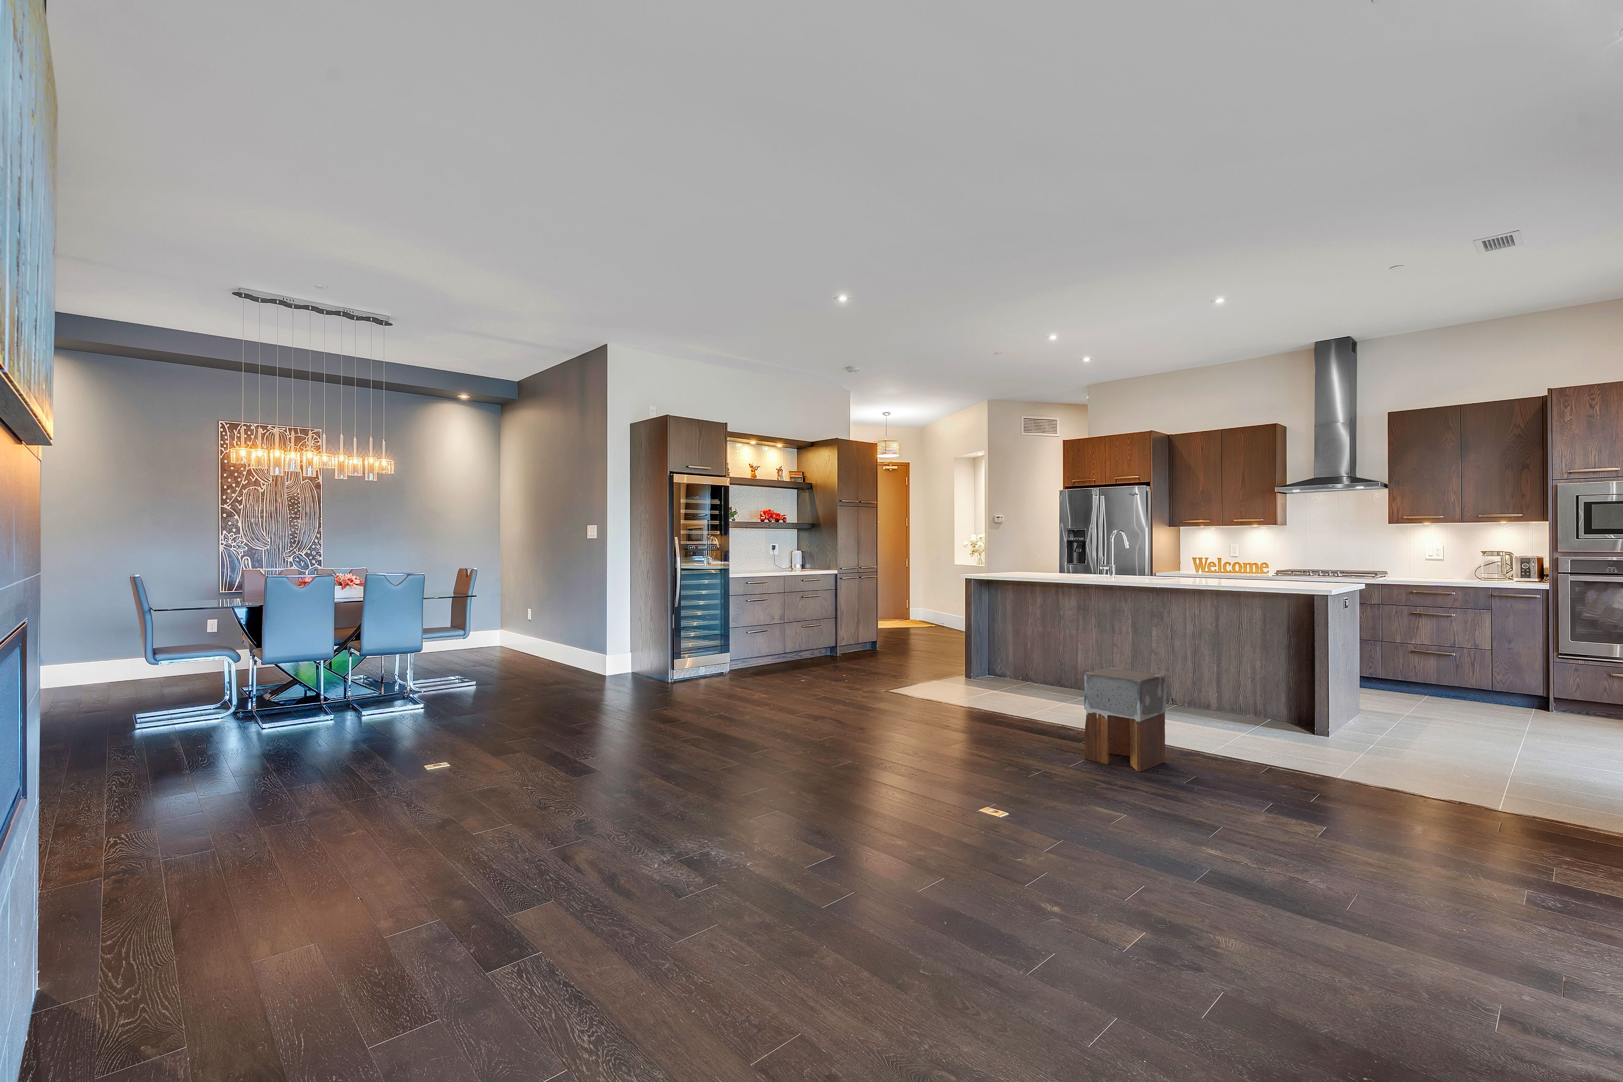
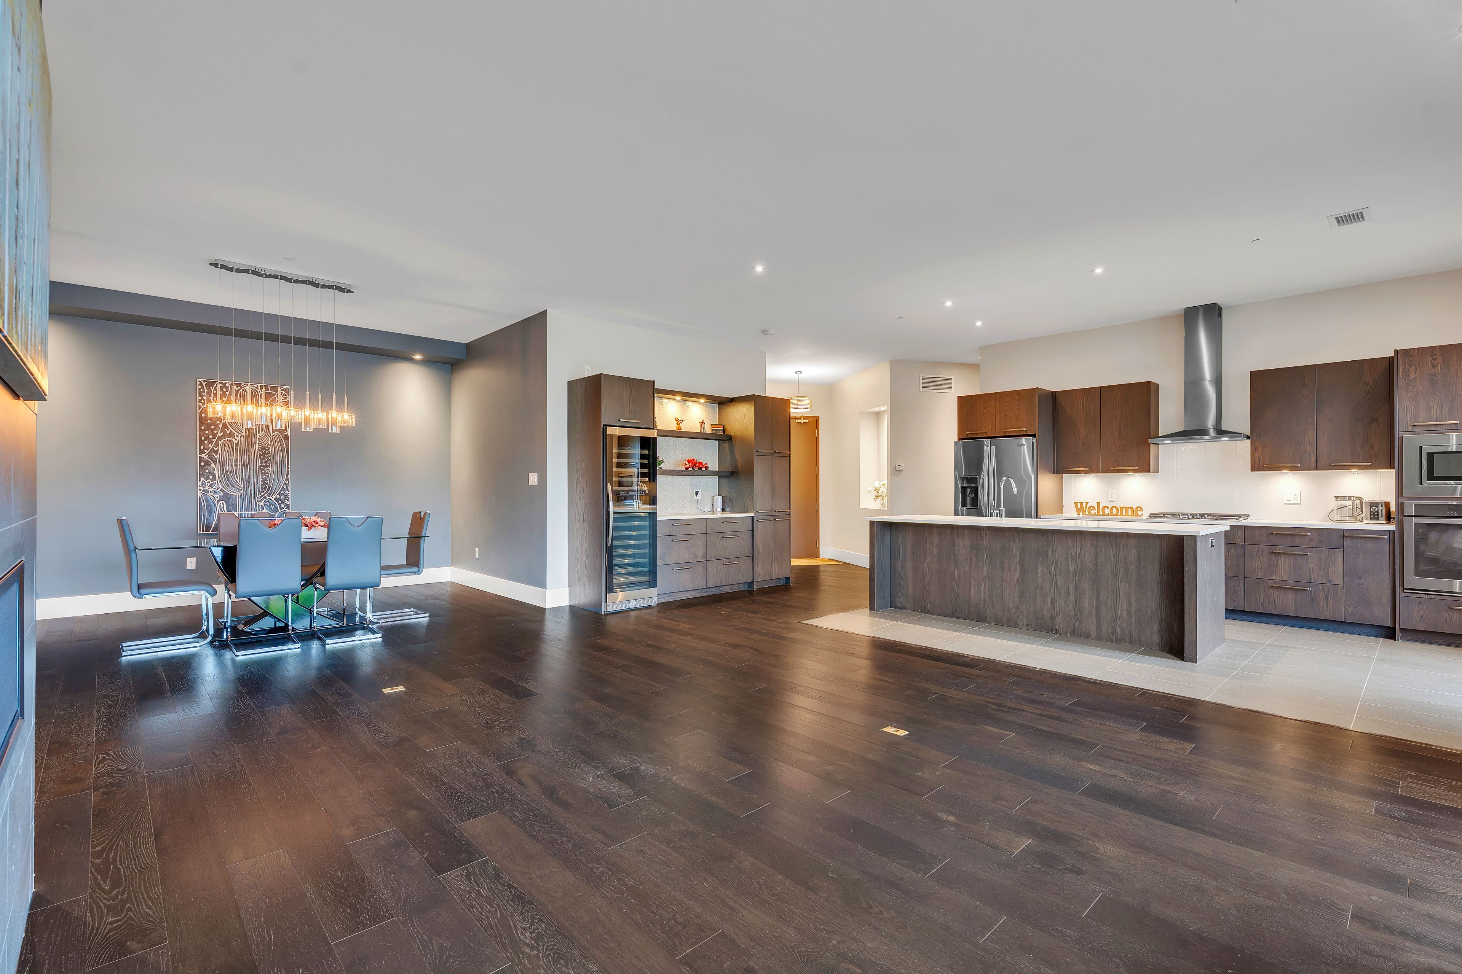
- stool [1083,668,1167,773]
